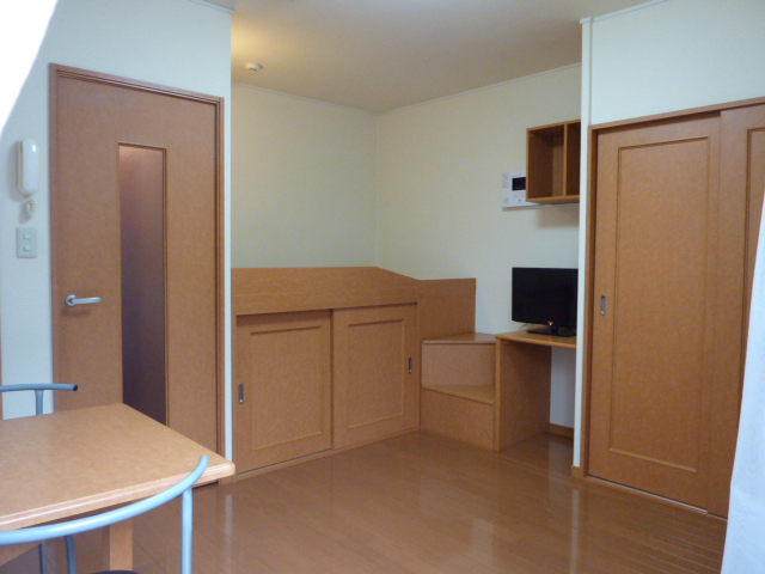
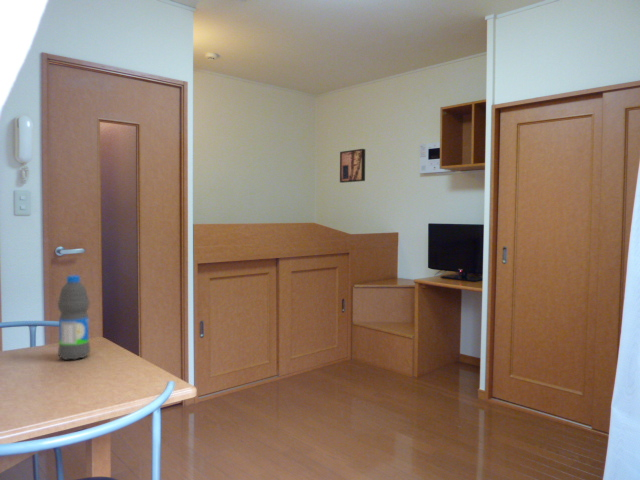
+ wall art [339,148,366,184]
+ water bottle [57,274,91,361]
